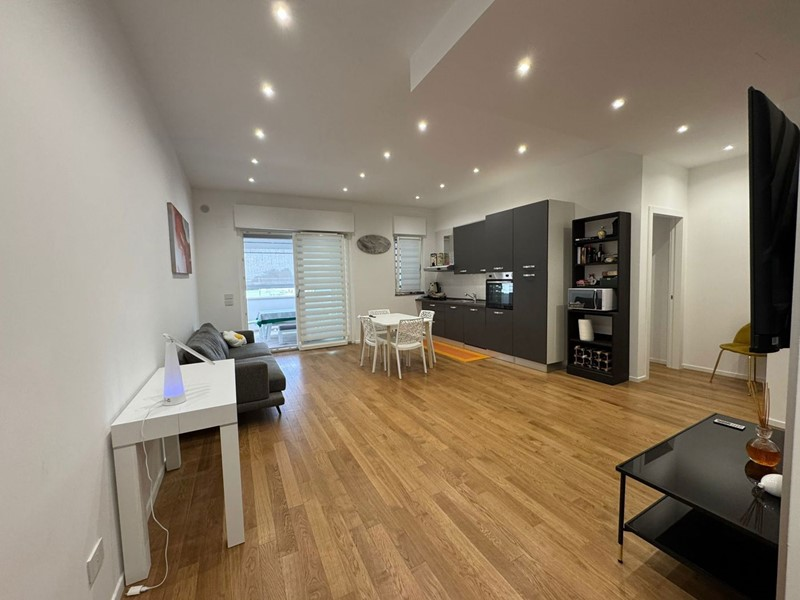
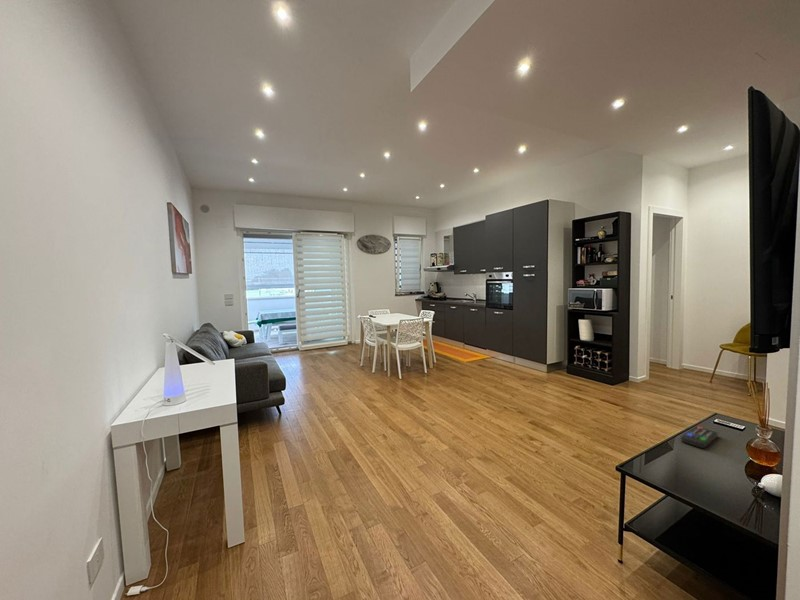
+ remote control [680,426,719,449]
